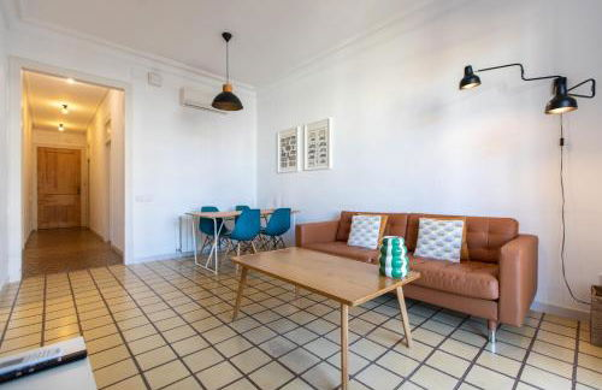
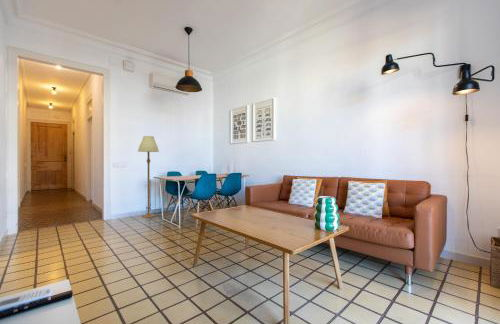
+ floor lamp [137,135,160,219]
